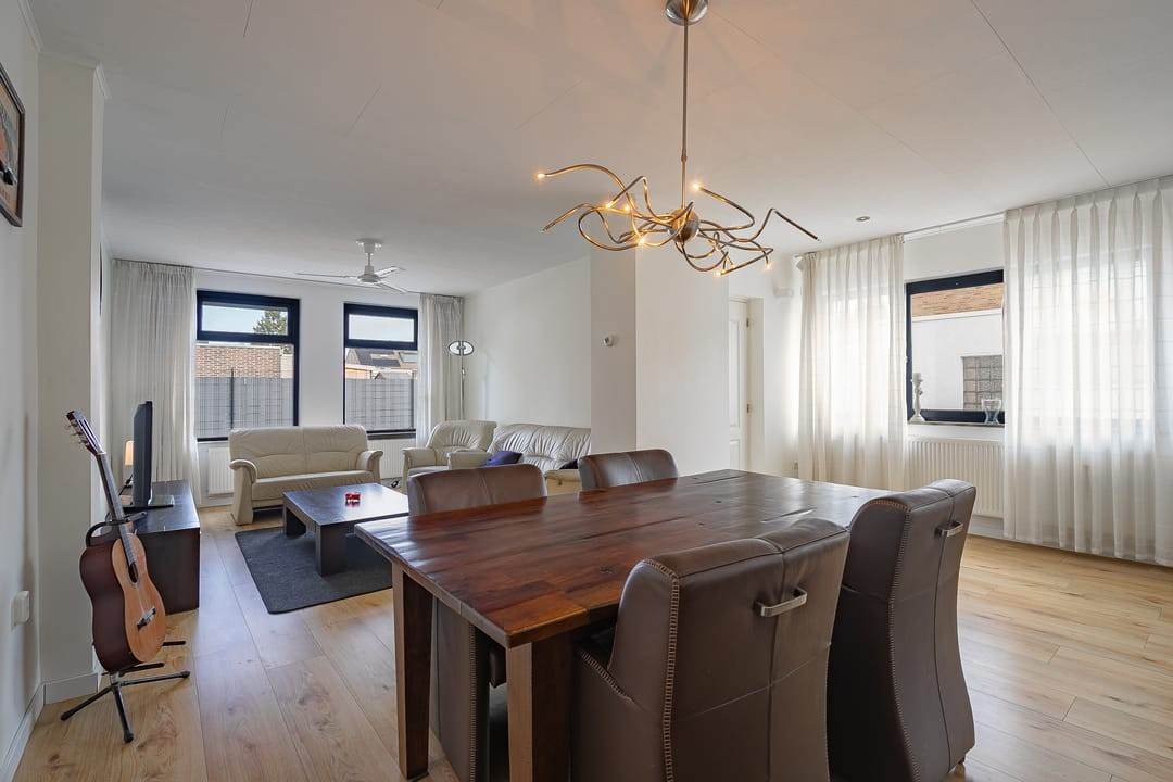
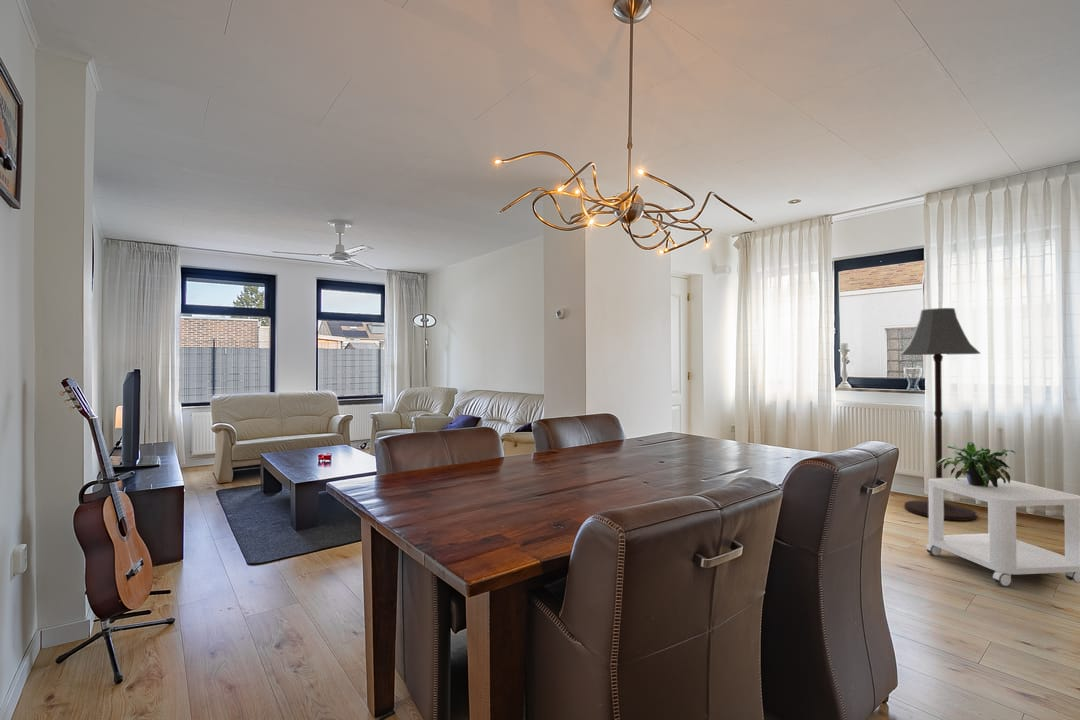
+ floor lamp [898,307,981,522]
+ potted plant [937,441,1016,488]
+ side table [925,477,1080,587]
